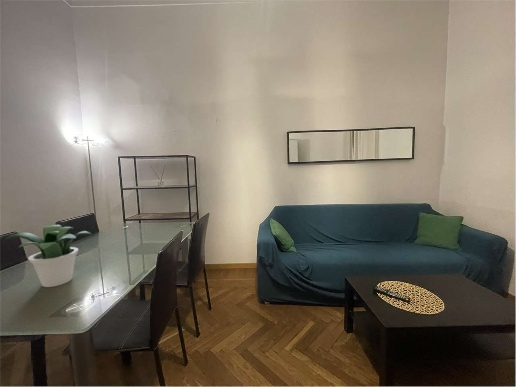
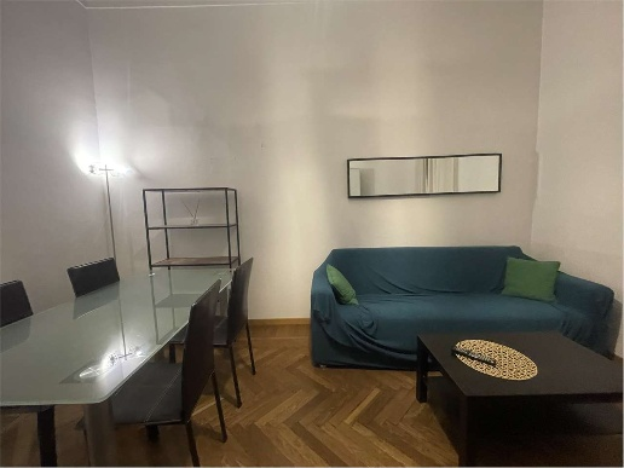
- potted plant [4,224,93,288]
